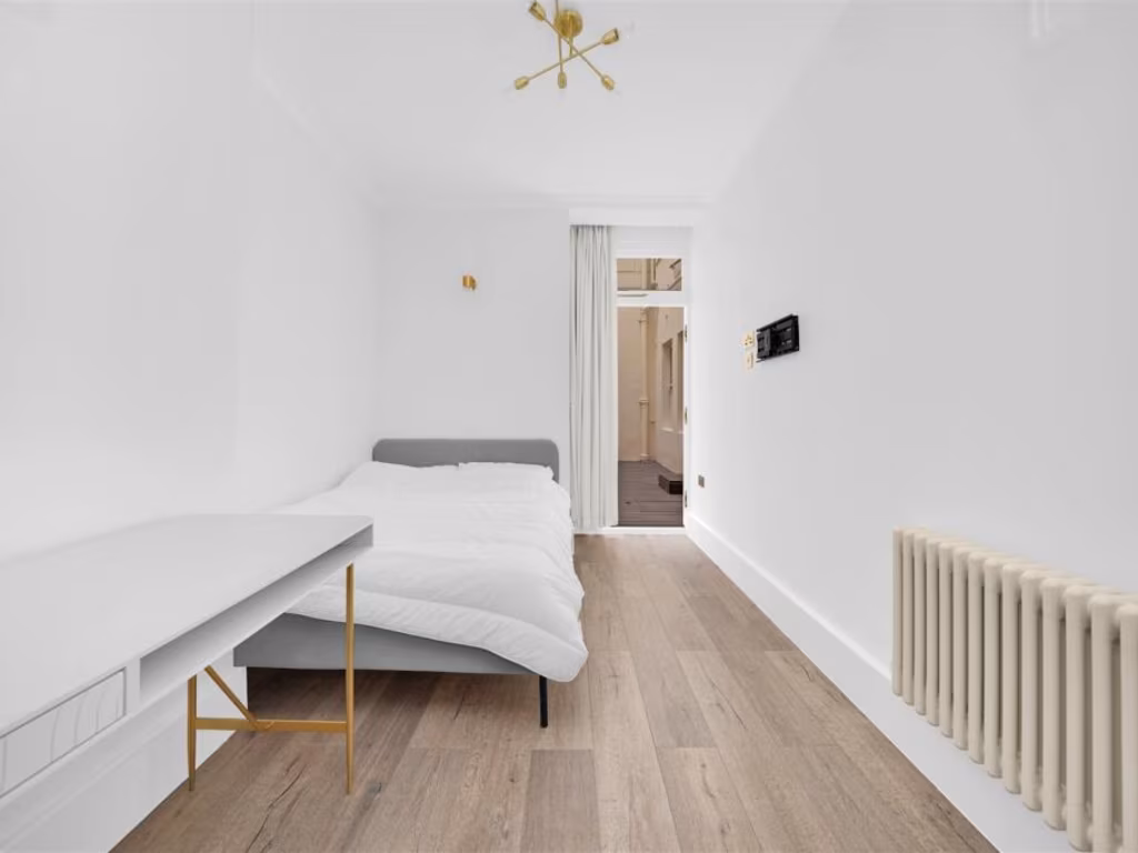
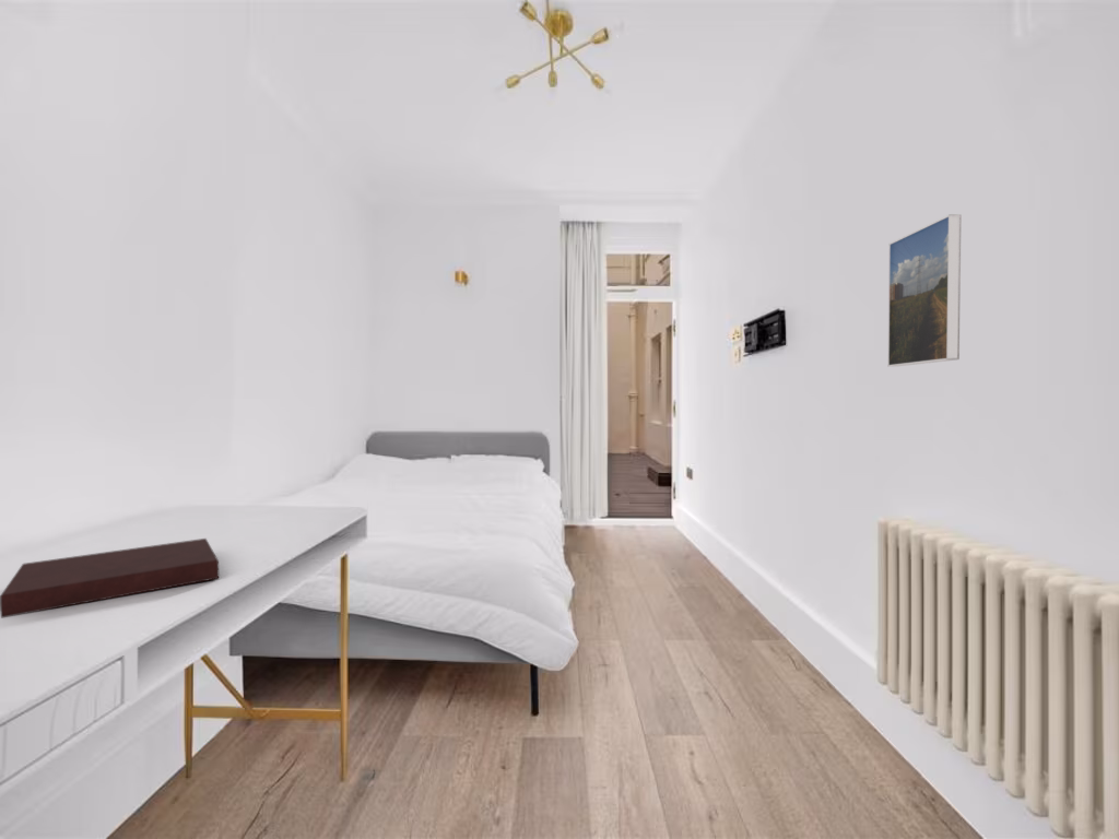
+ notebook [0,537,220,618]
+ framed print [886,213,963,367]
